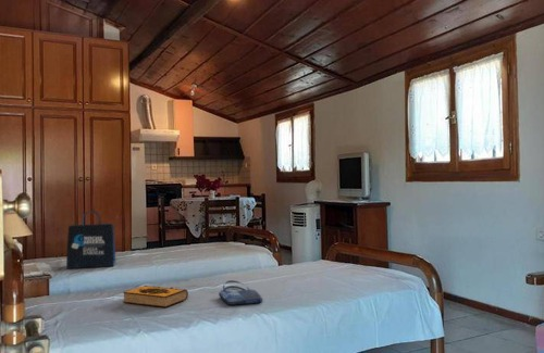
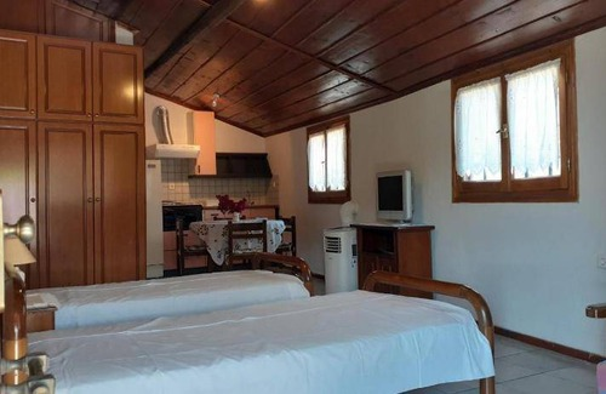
- hardback book [122,285,189,308]
- tote bag [65,210,116,270]
- shopping bag [218,279,263,306]
